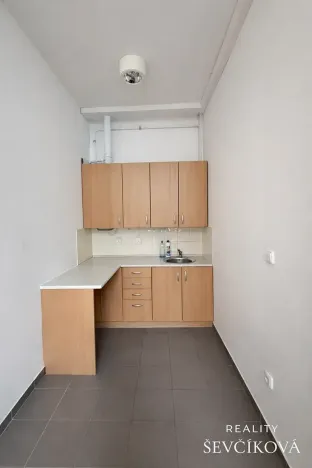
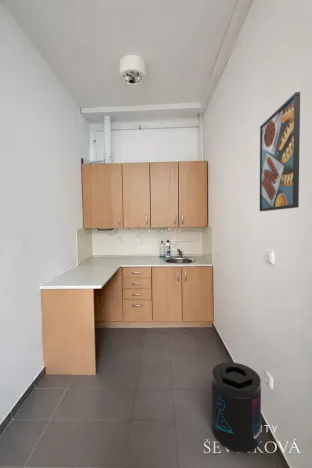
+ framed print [259,91,301,212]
+ supplement container [211,361,262,453]
